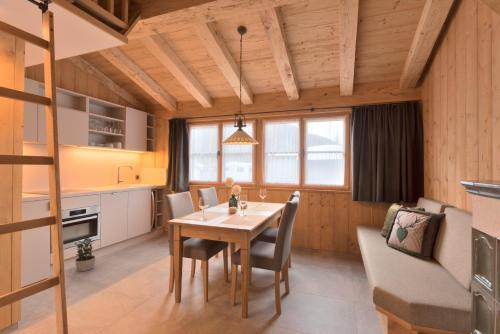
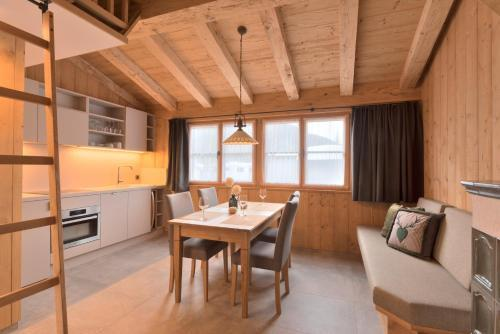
- potted plant [73,236,96,272]
